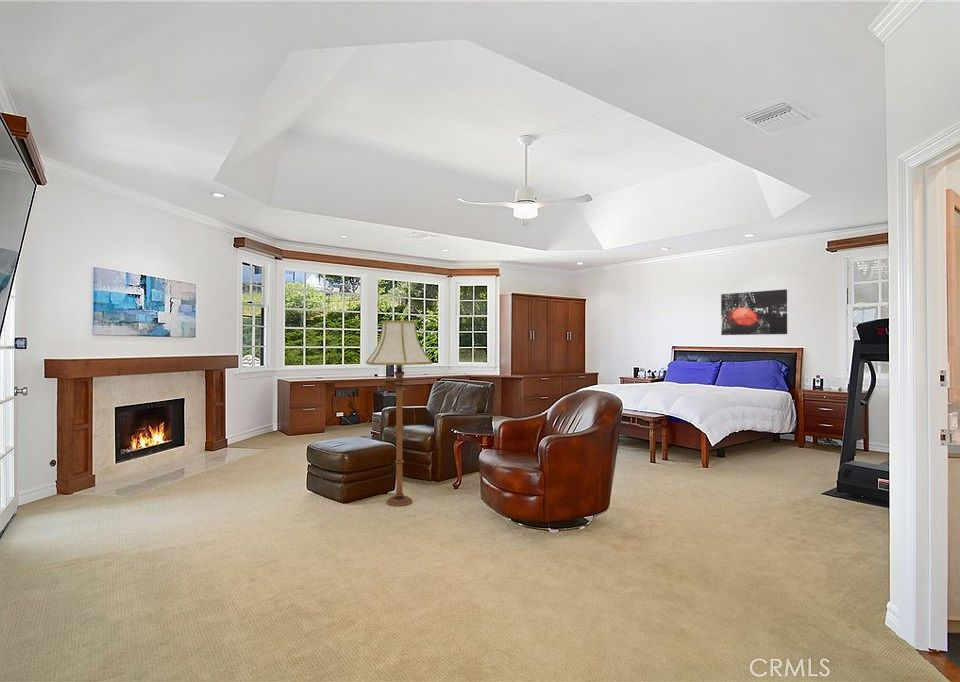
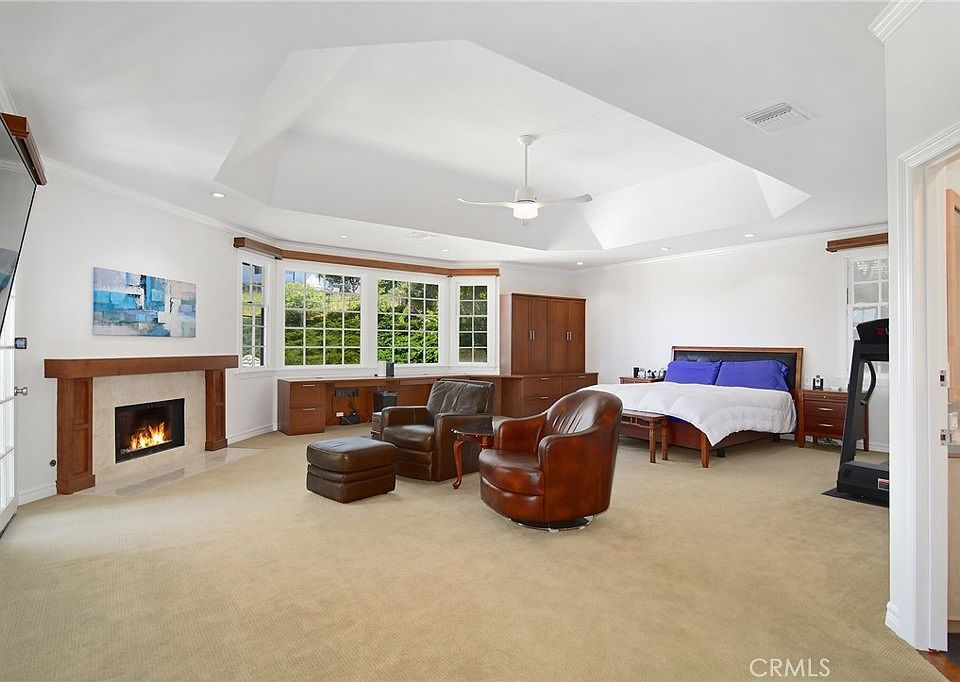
- floor lamp [365,314,433,507]
- wall art [720,288,788,336]
